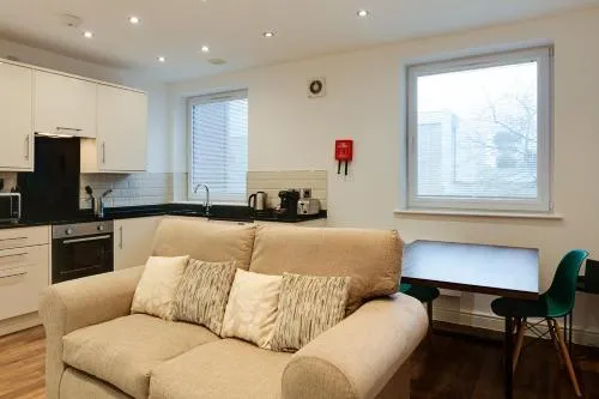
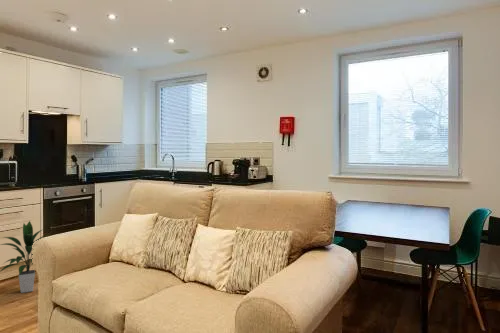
+ indoor plant [0,220,50,294]
